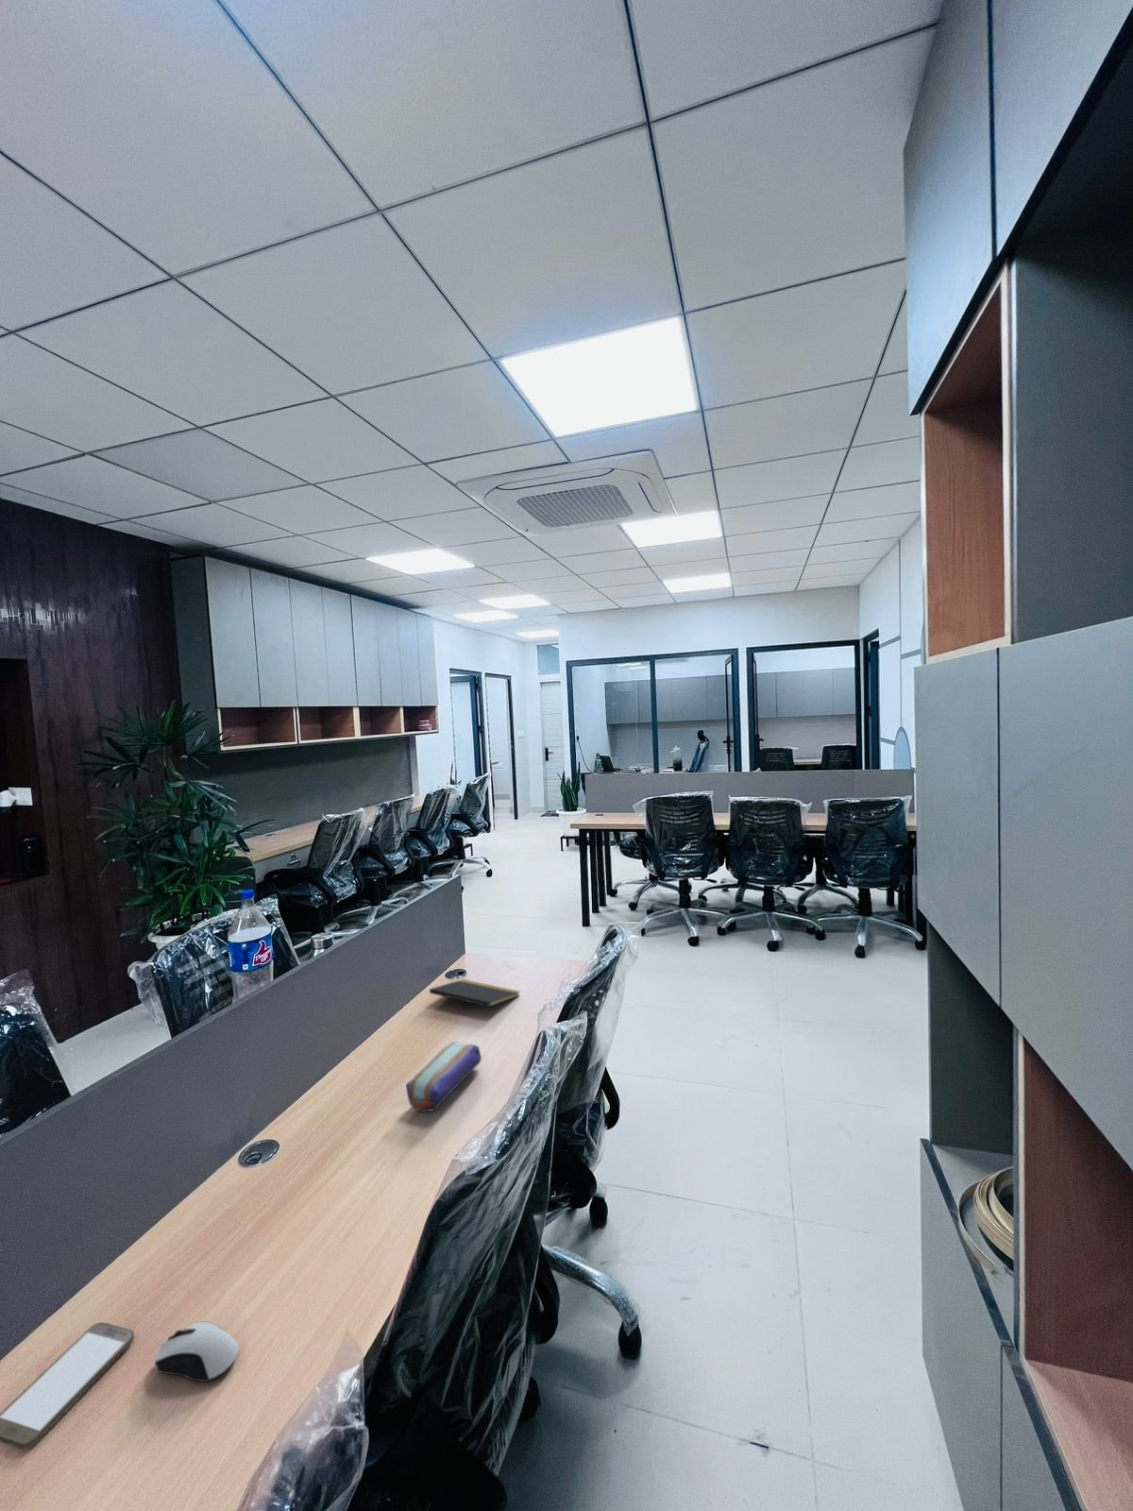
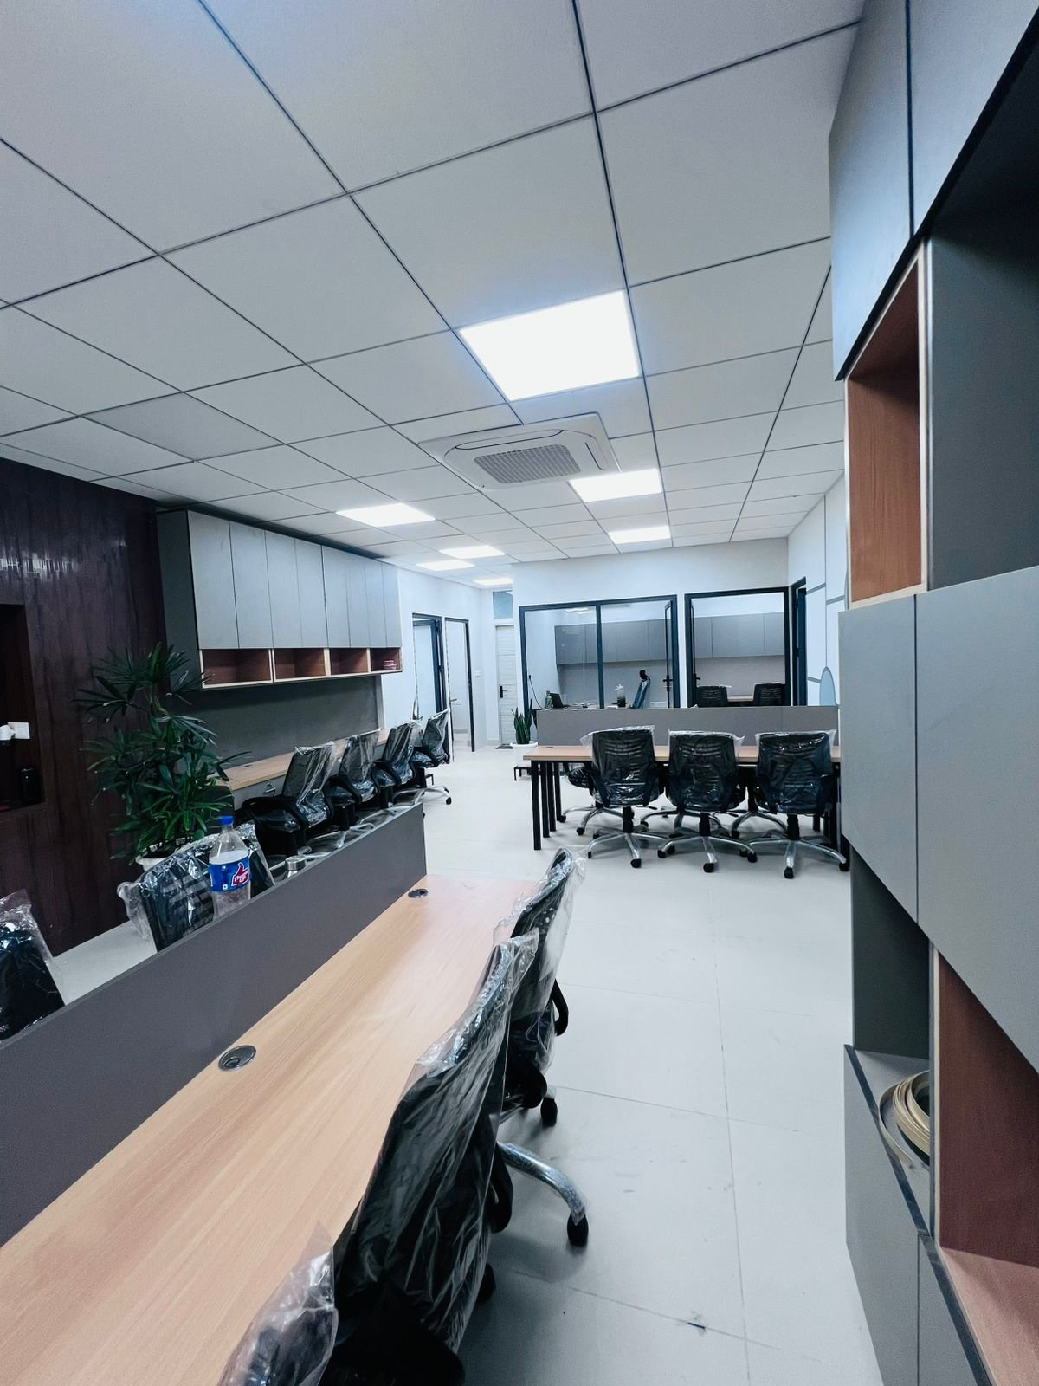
- smartphone [0,1321,134,1449]
- computer mouse [154,1321,240,1383]
- pencil case [405,1041,482,1112]
- notepad [428,978,520,1018]
